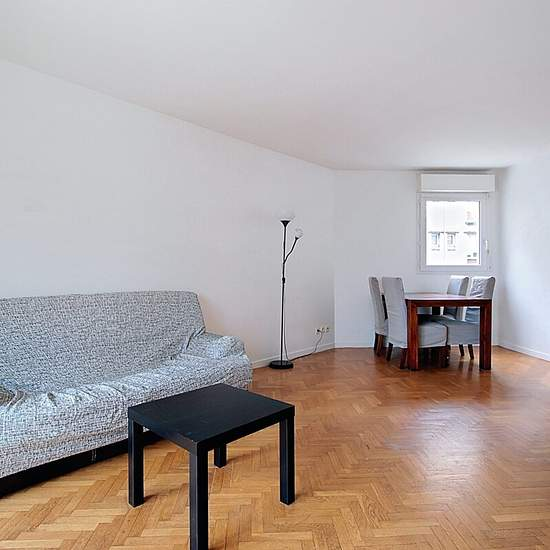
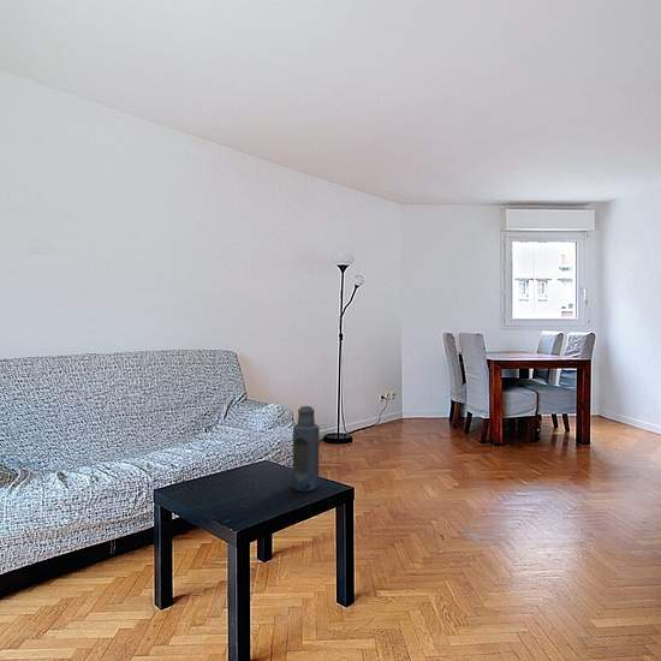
+ bottle [292,405,321,492]
